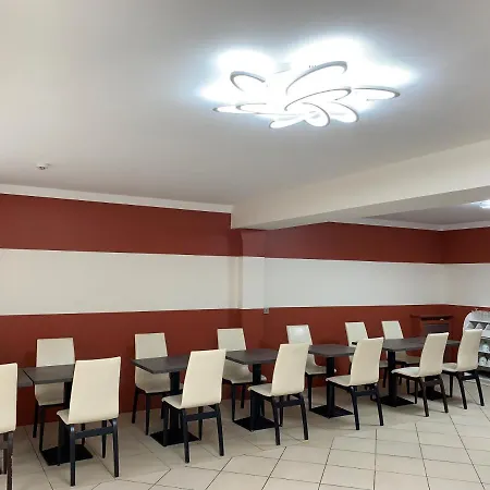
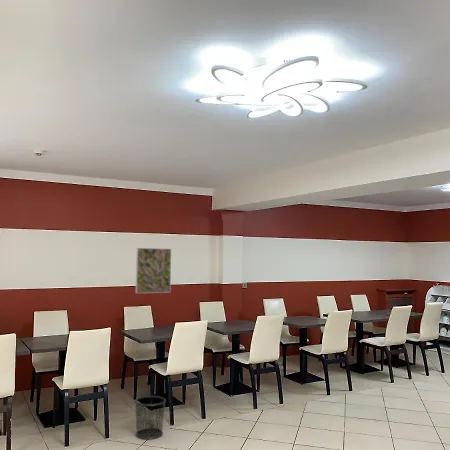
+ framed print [135,247,172,294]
+ waste bin [133,395,167,440]
